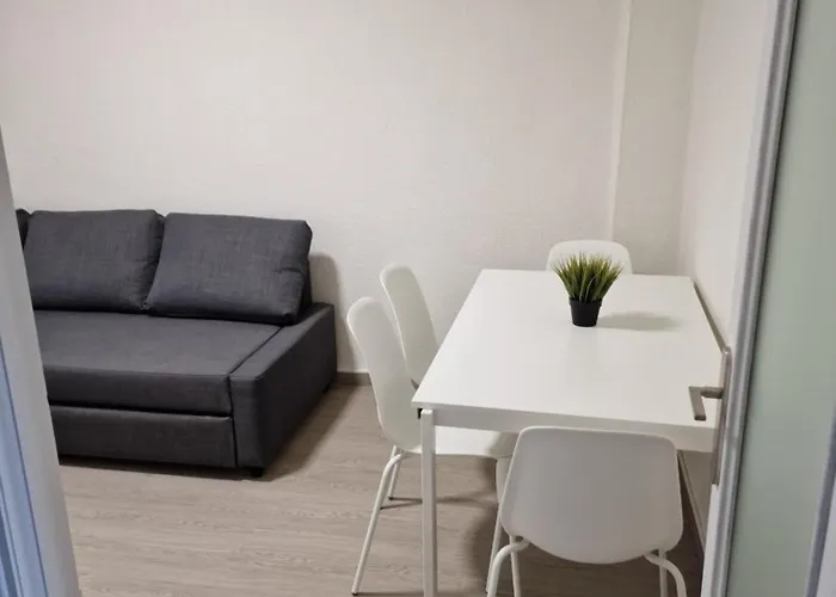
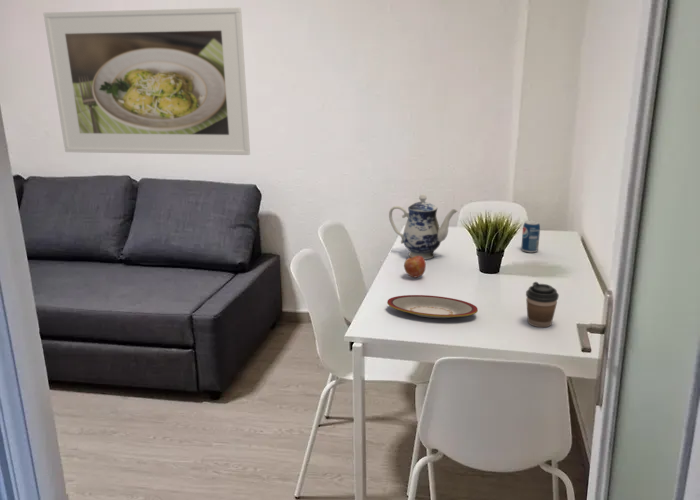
+ apple [403,256,427,278]
+ teapot [388,193,458,260]
+ plate [386,294,479,319]
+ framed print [42,6,251,156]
+ coffee cup [525,281,560,328]
+ beverage can [520,219,541,254]
